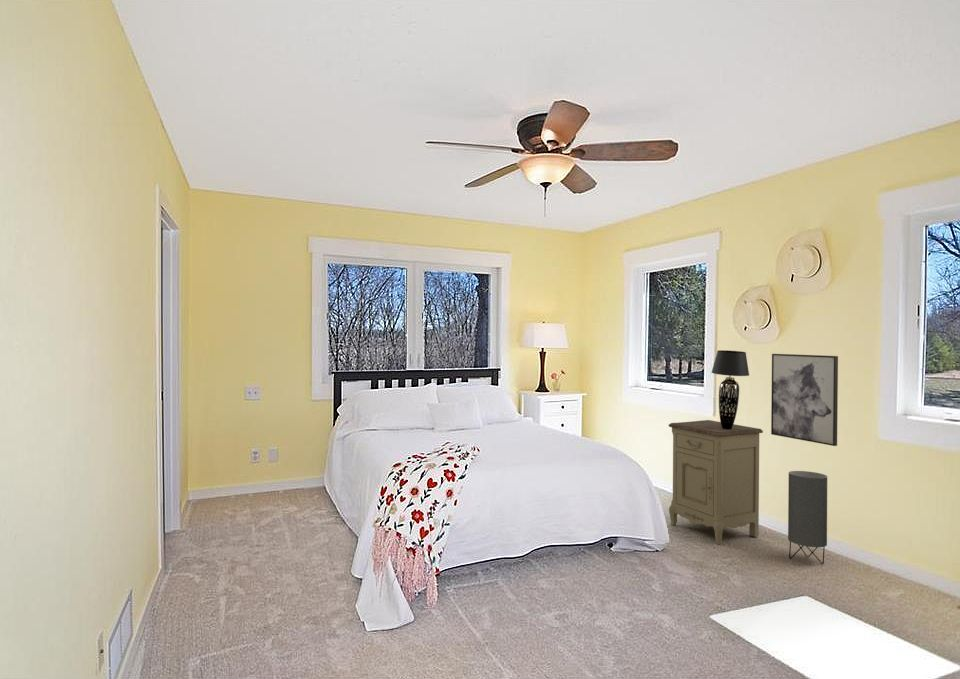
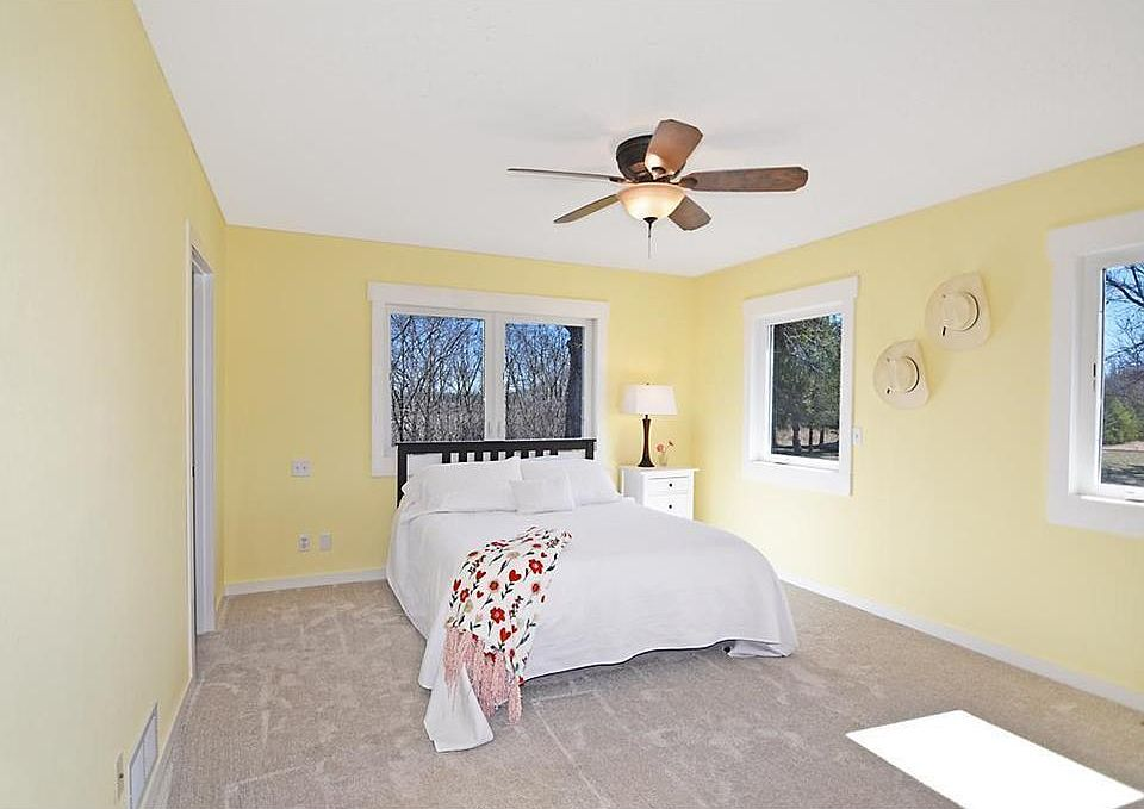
- nightstand [668,419,764,545]
- speaker [787,470,828,565]
- wall art [770,353,839,447]
- table lamp [711,349,750,429]
